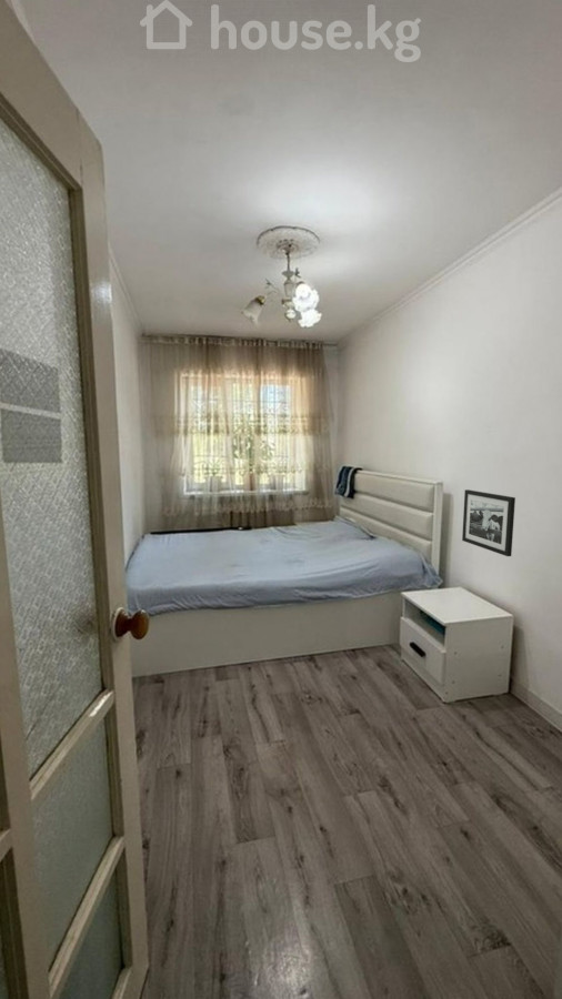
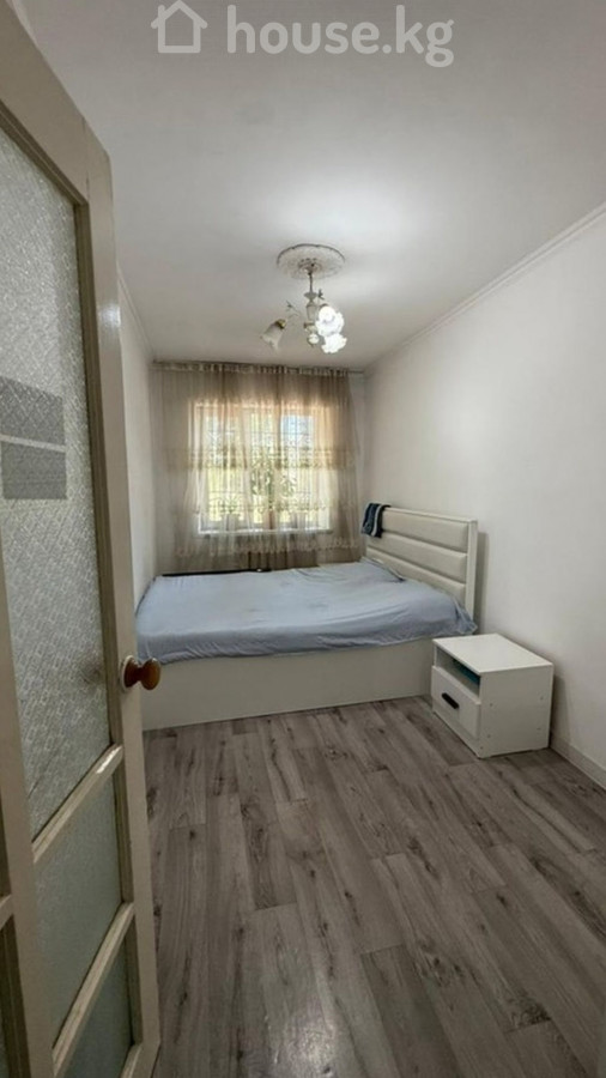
- picture frame [461,488,516,557]
